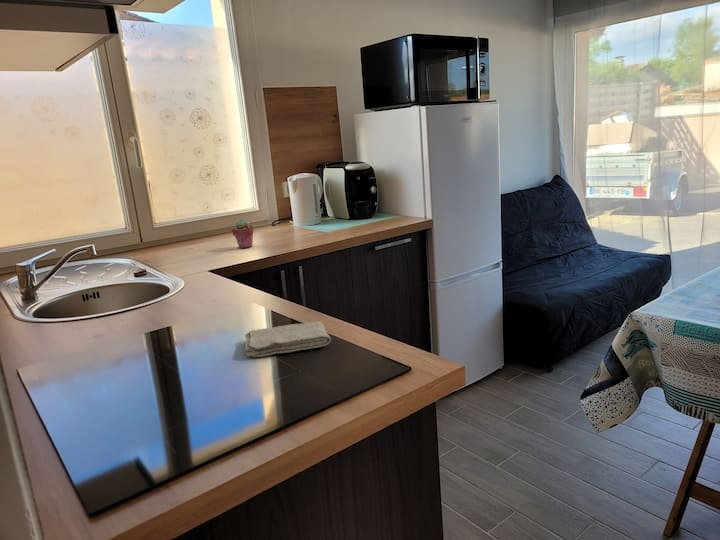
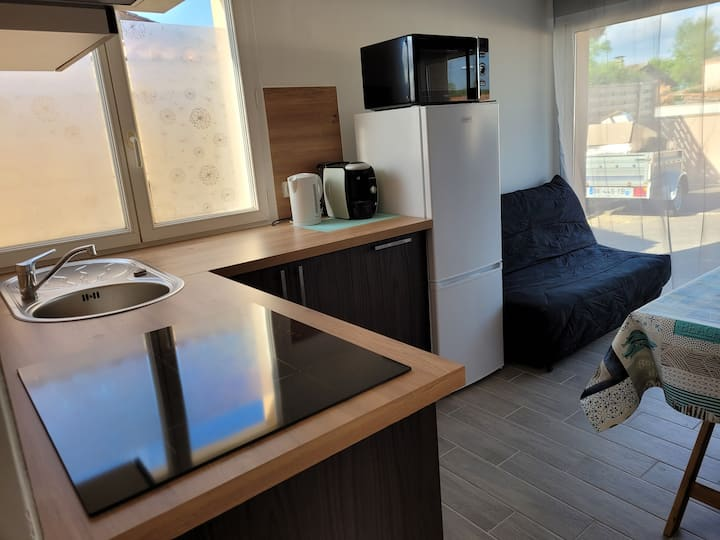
- potted succulent [231,218,255,249]
- washcloth [244,321,332,358]
